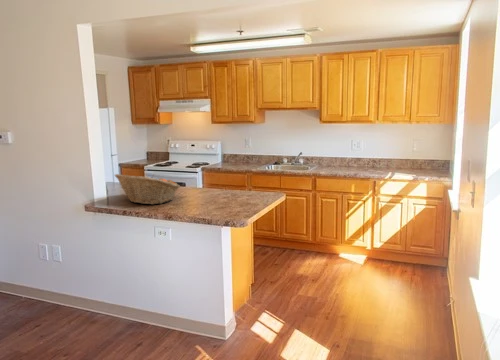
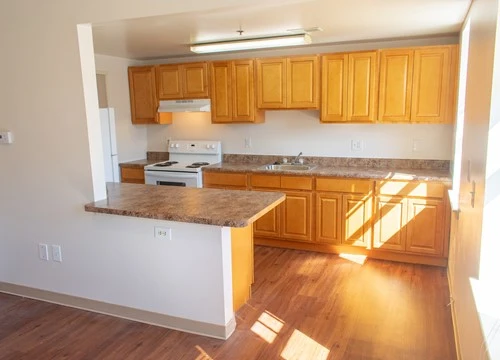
- fruit basket [114,173,181,205]
